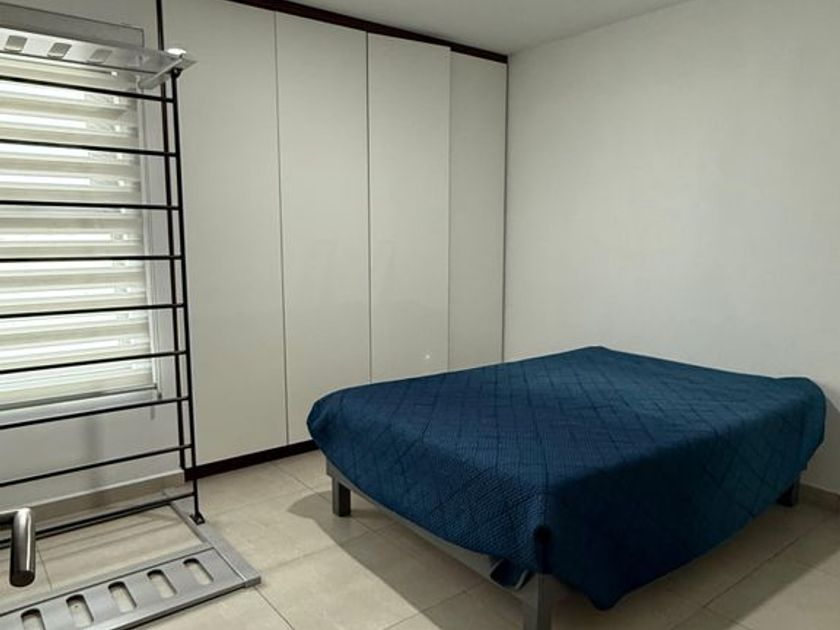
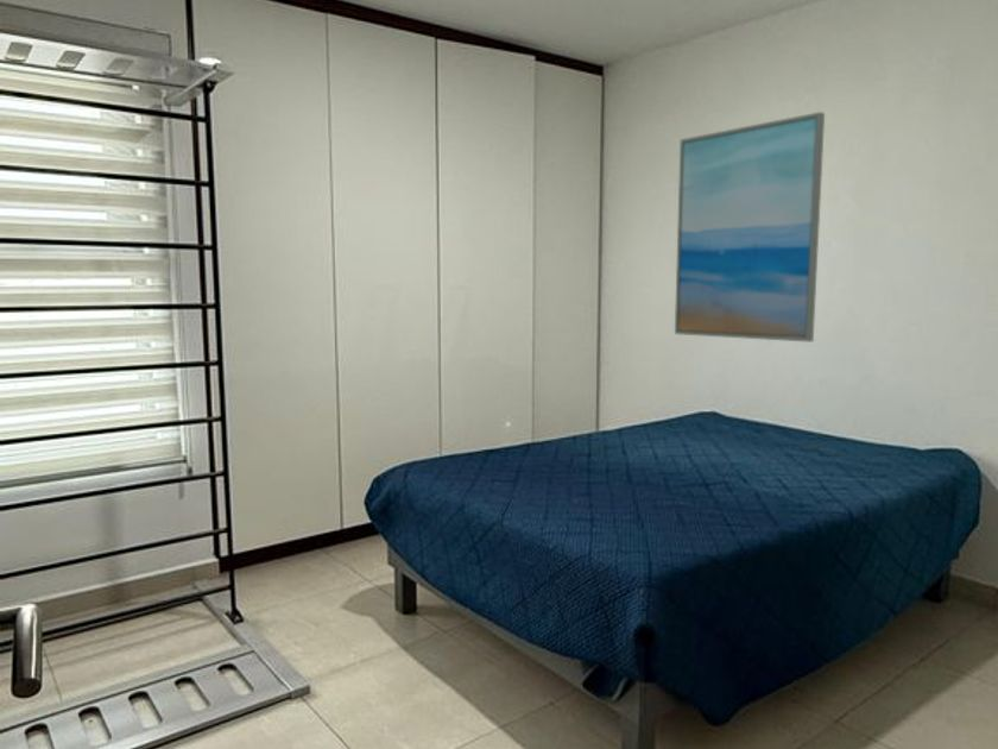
+ wall art [674,111,826,344]
